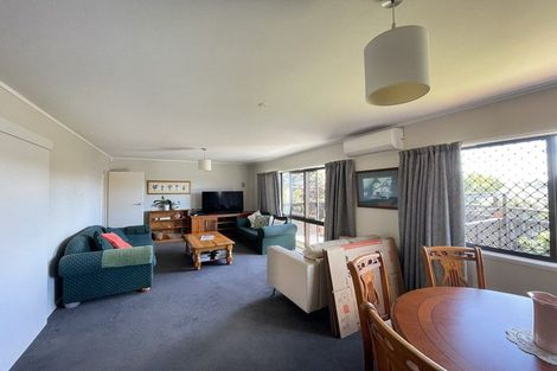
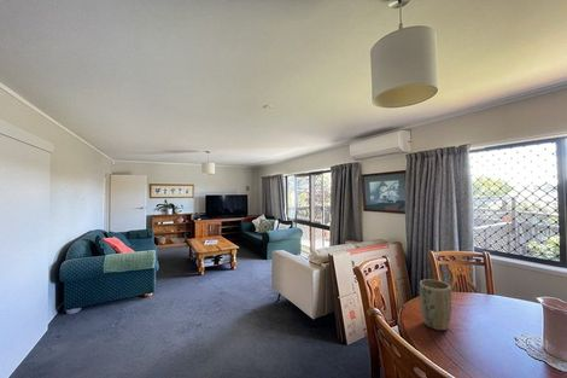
+ plant pot [419,278,452,331]
